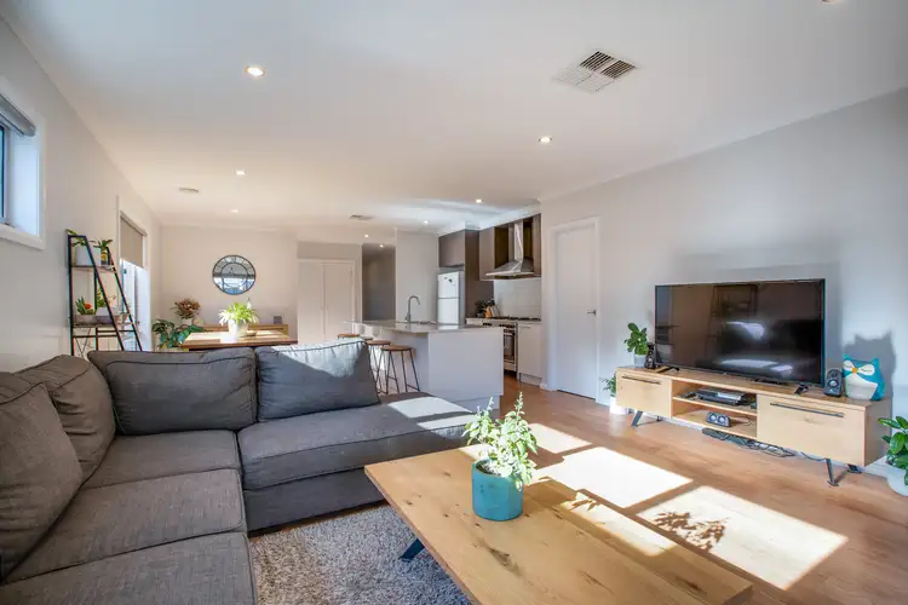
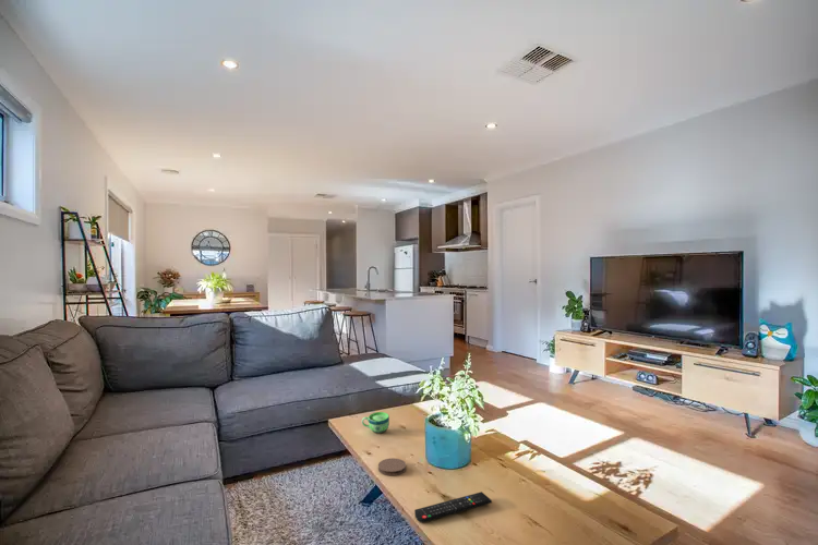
+ coaster [377,457,407,476]
+ cup [361,411,390,434]
+ remote control [413,491,493,523]
